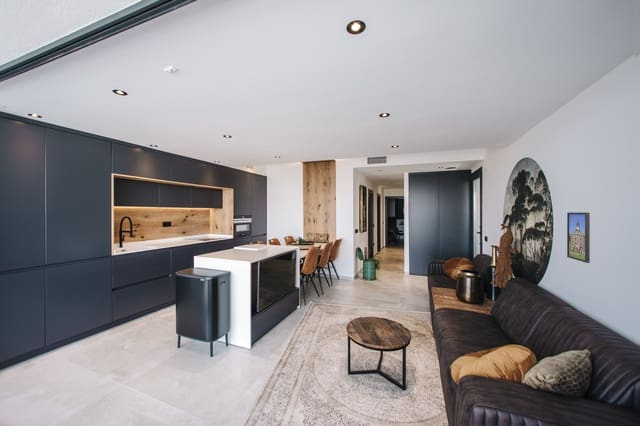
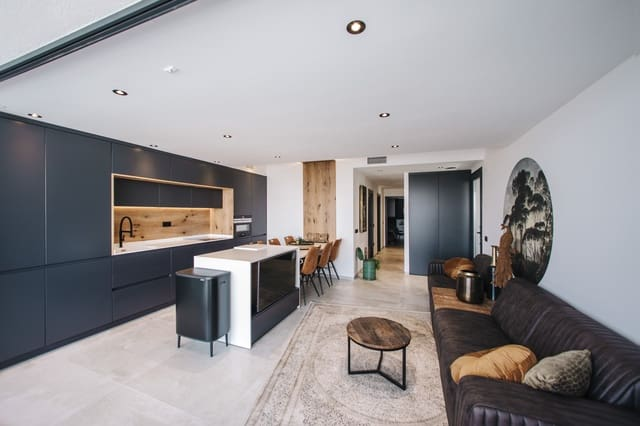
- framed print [566,211,591,264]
